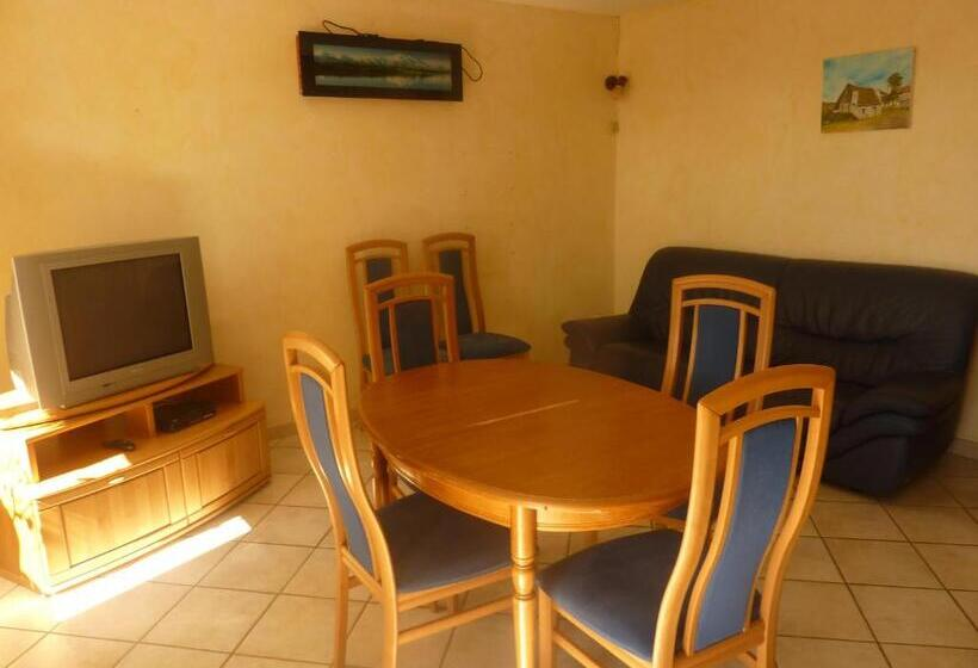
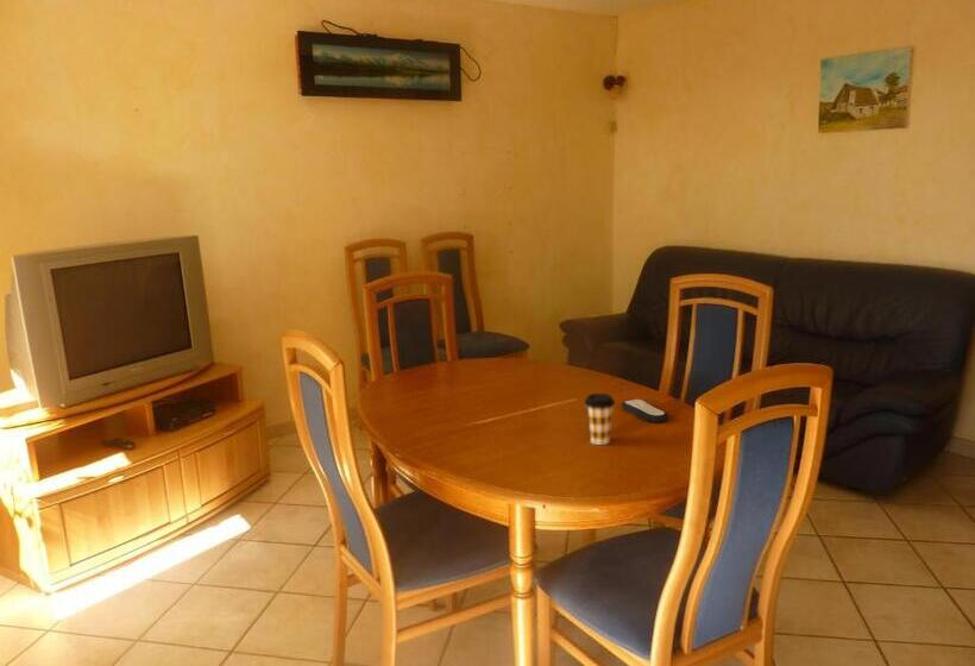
+ remote control [621,398,669,423]
+ coffee cup [584,392,616,446]
